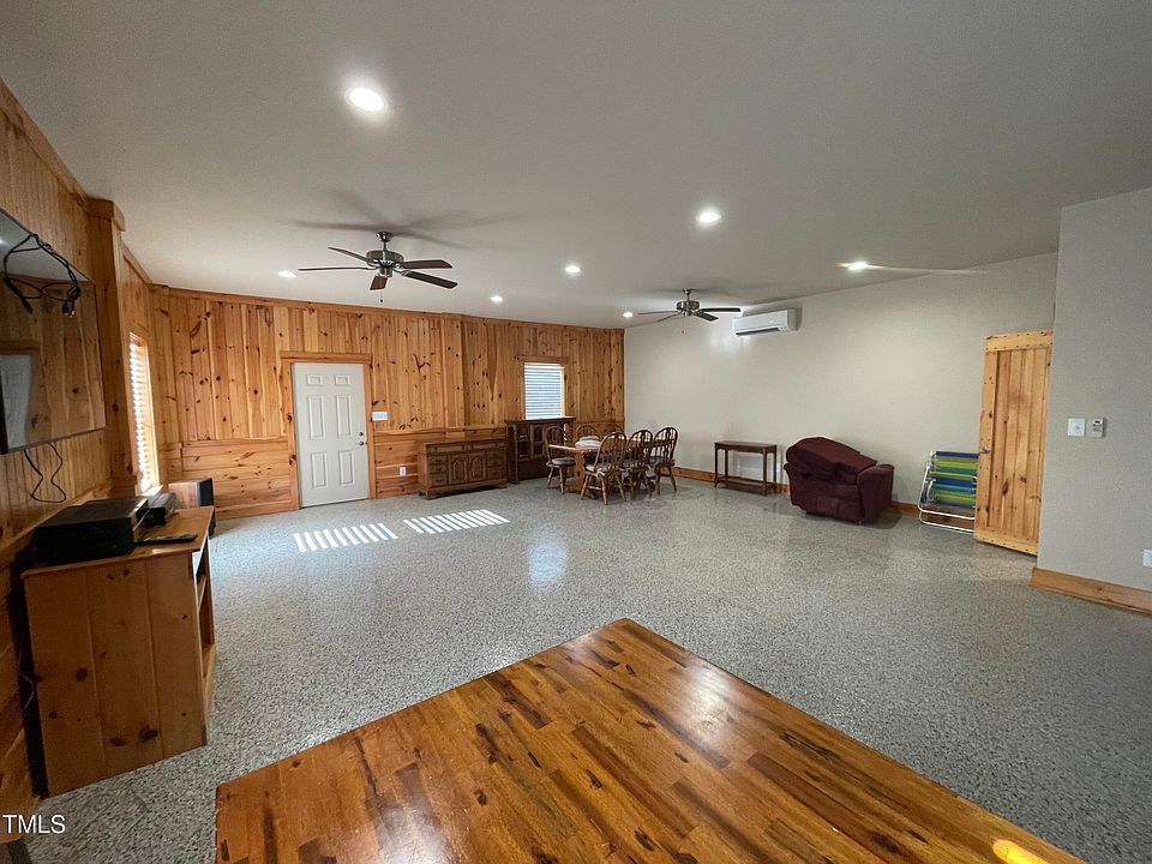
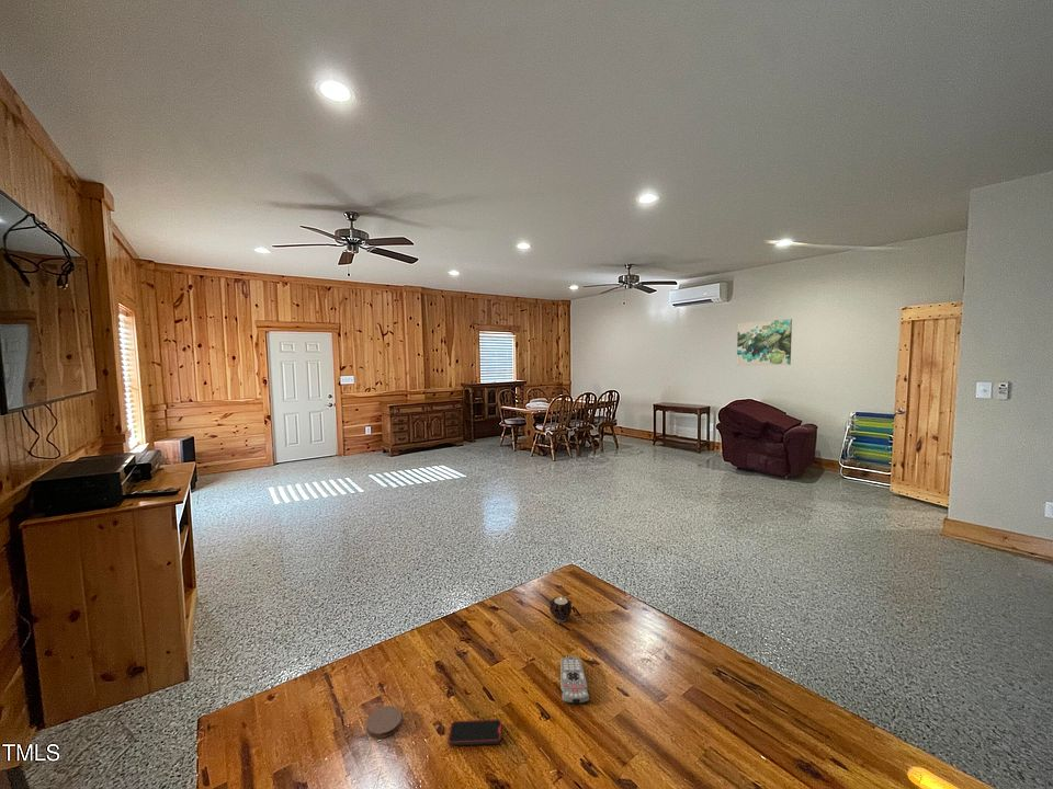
+ remote control [559,655,590,705]
+ smartphone [448,718,502,746]
+ candle [548,596,574,622]
+ wall art [736,318,793,366]
+ coaster [365,705,403,740]
